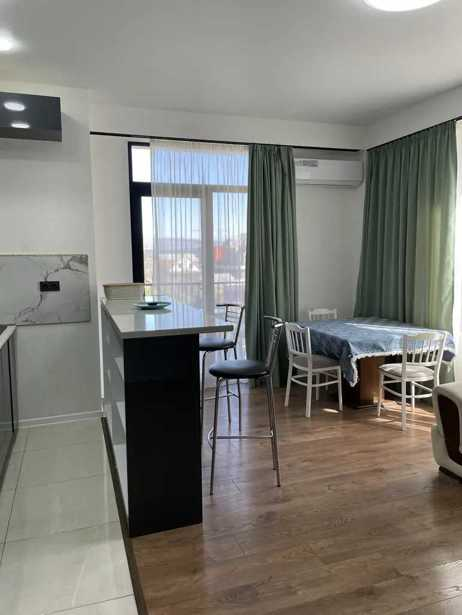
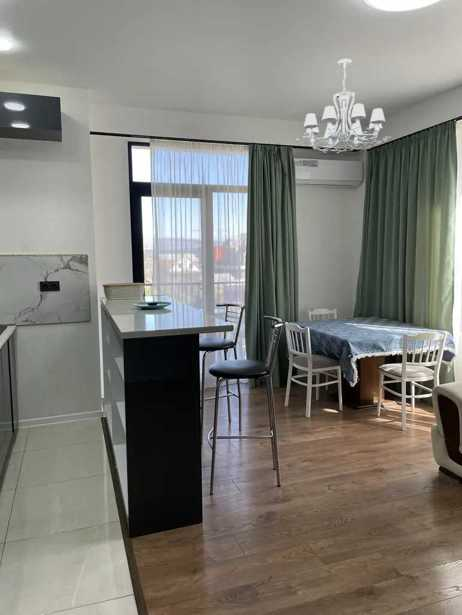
+ chandelier [296,58,392,154]
